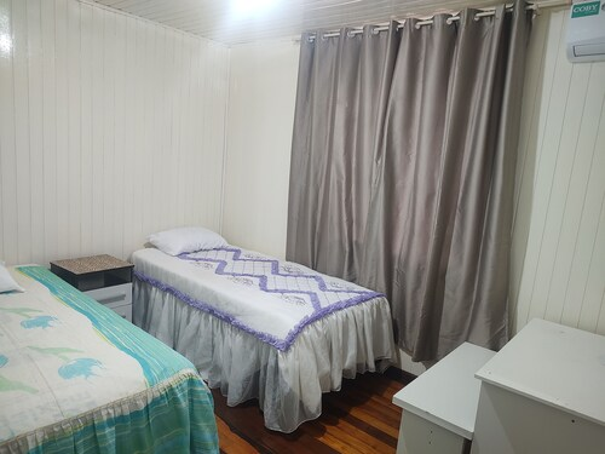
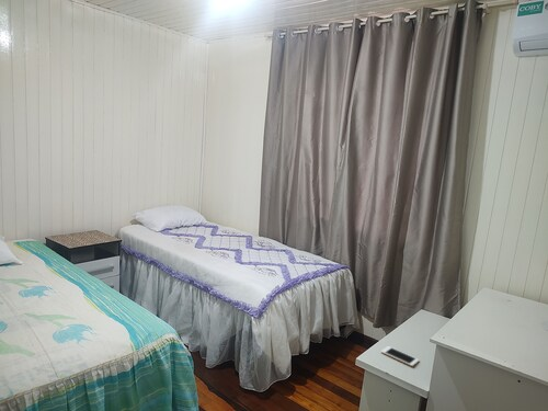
+ cell phone [380,345,420,367]
